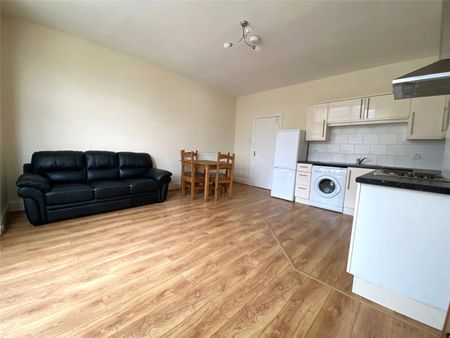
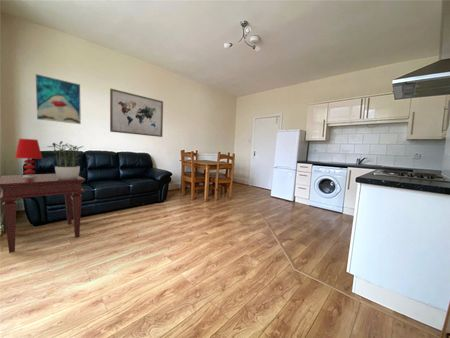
+ table lamp [14,138,43,178]
+ wall art [35,73,82,125]
+ wall art [109,87,164,138]
+ potted plant [47,140,84,179]
+ side table [0,173,86,254]
